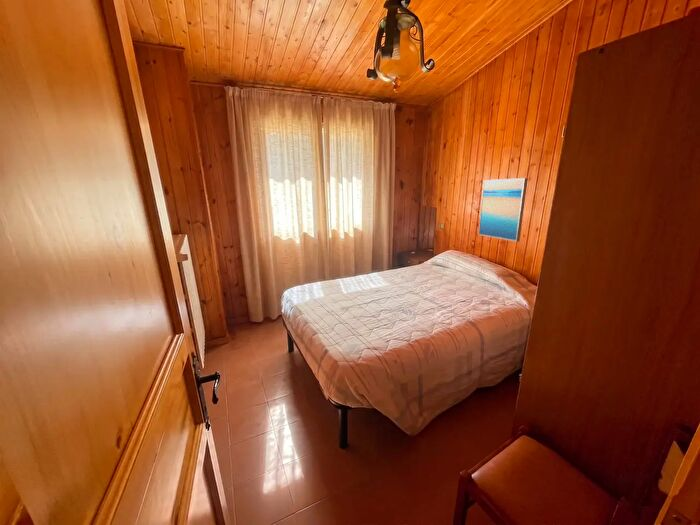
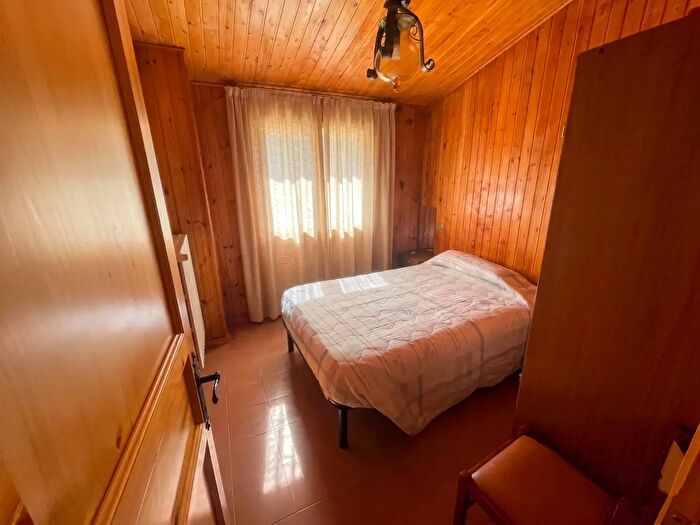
- wall art [477,177,529,243]
